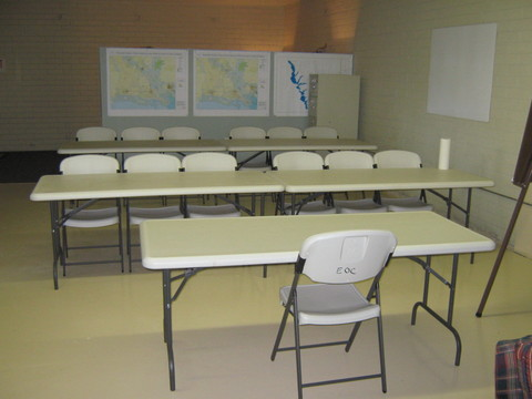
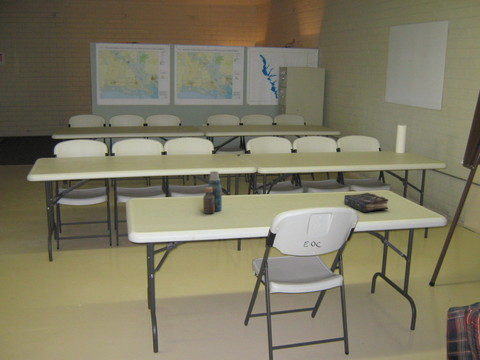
+ bottle [202,170,223,215]
+ book [343,192,389,213]
